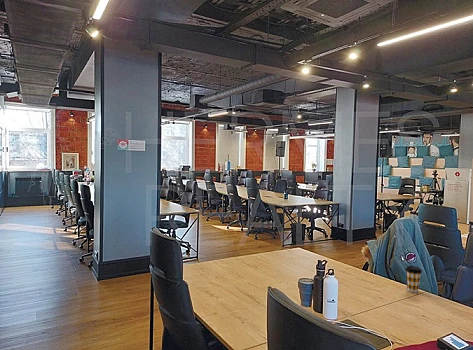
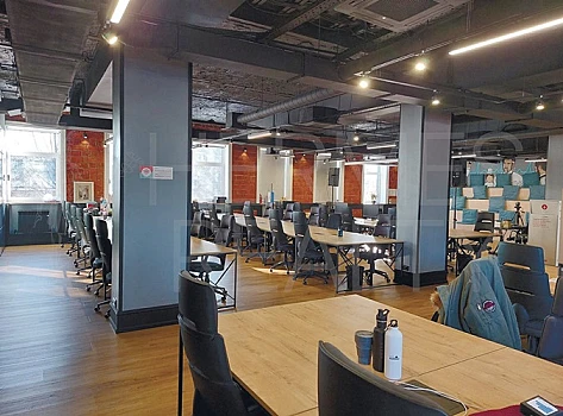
- coffee cup [404,265,423,294]
